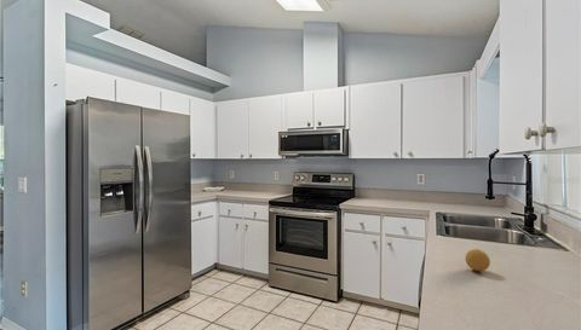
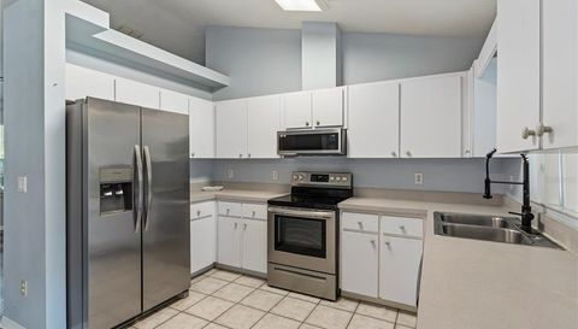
- fruit [465,248,491,272]
